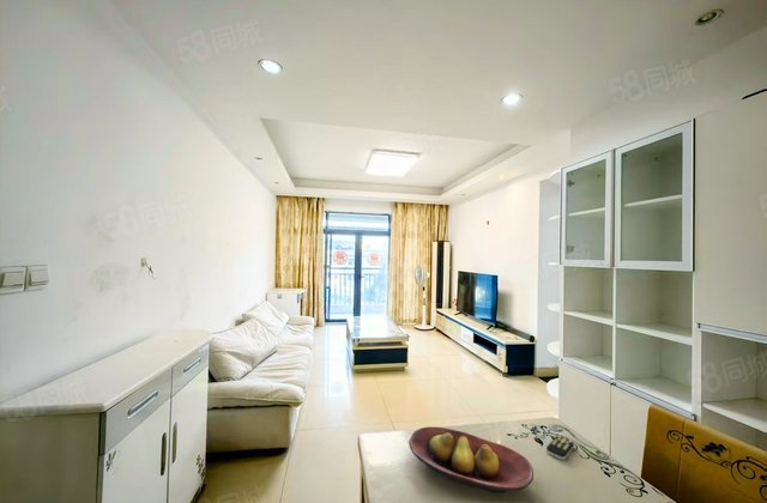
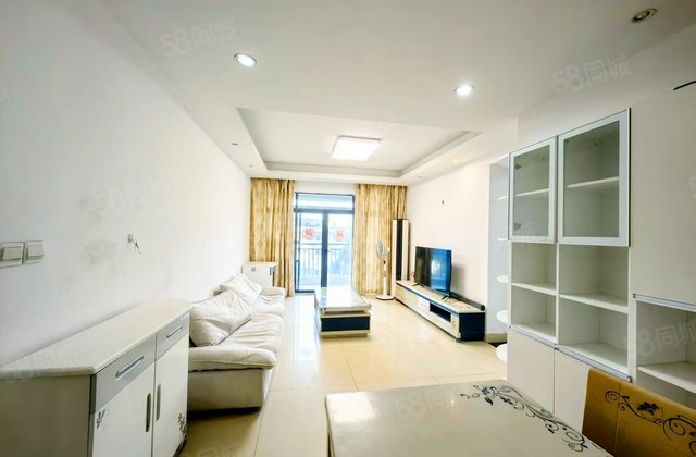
- remote control [545,435,575,461]
- fruit bowl [407,425,535,495]
